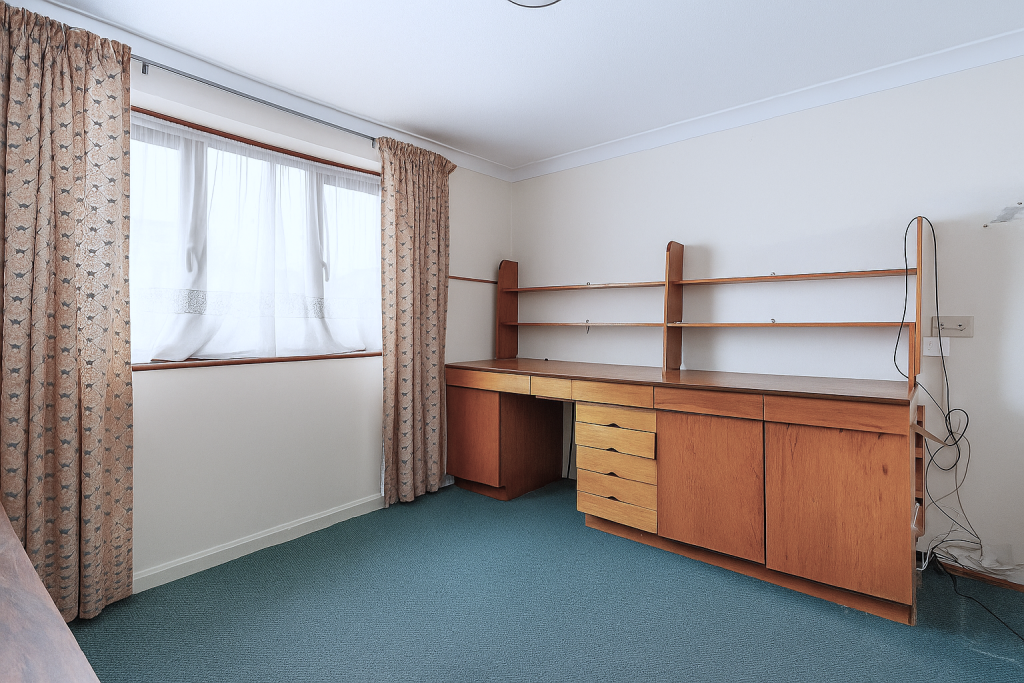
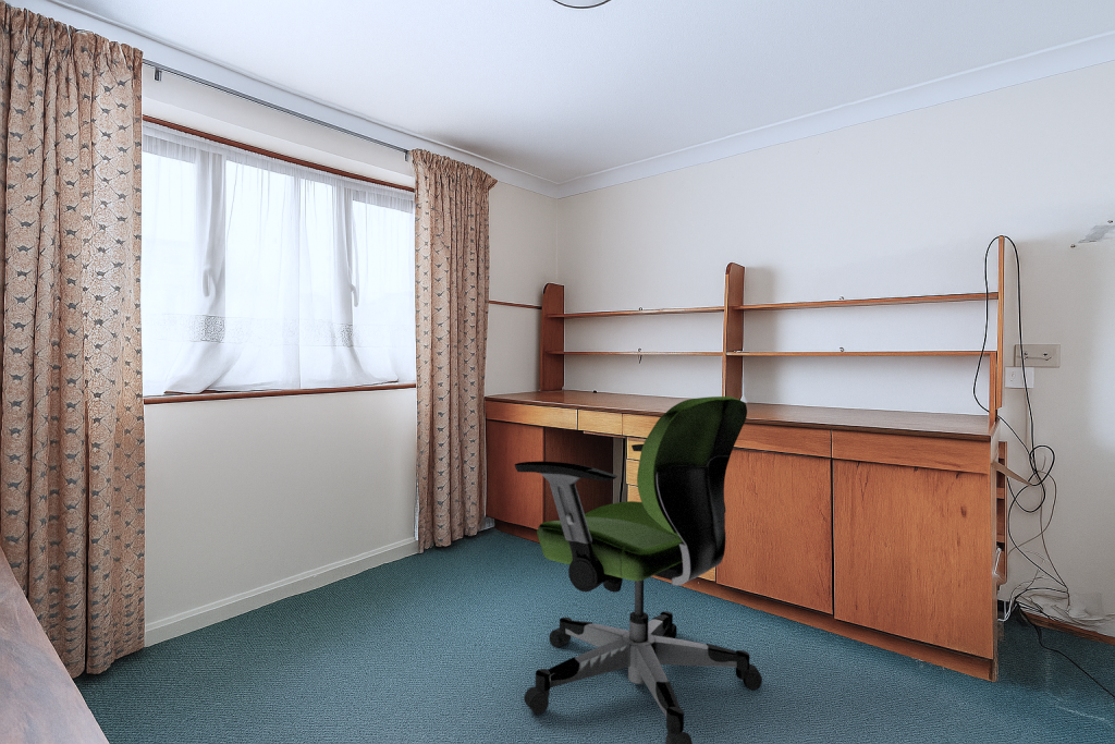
+ office chair [514,395,763,744]
